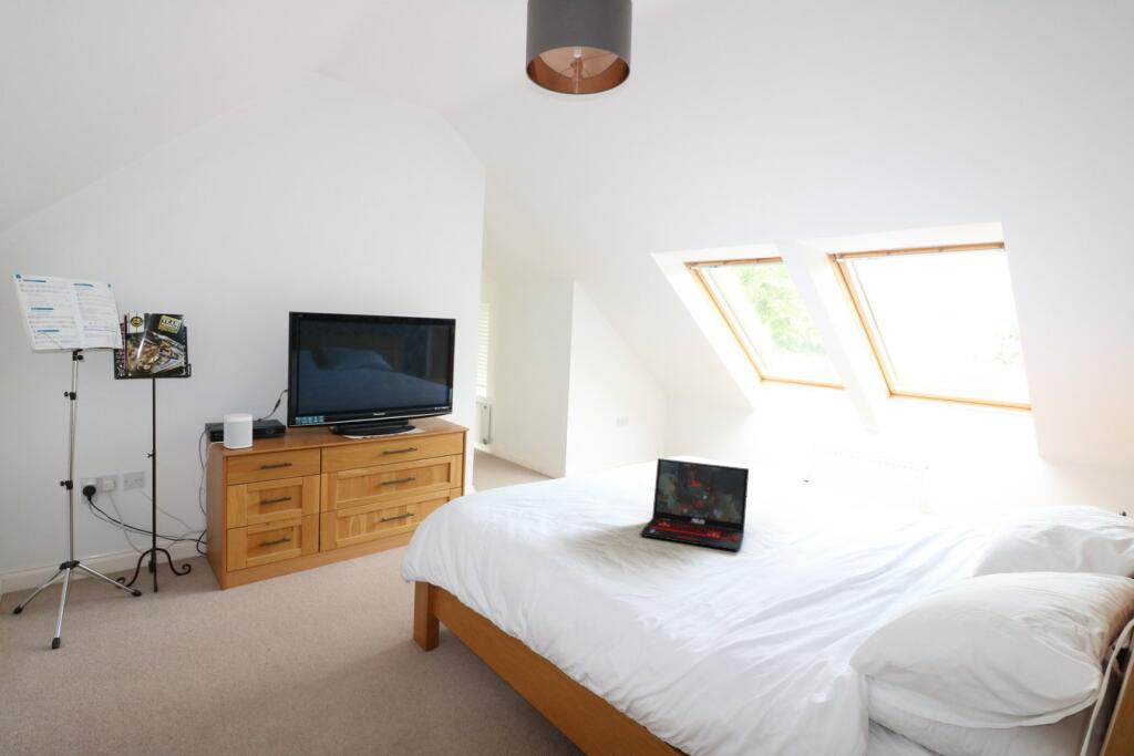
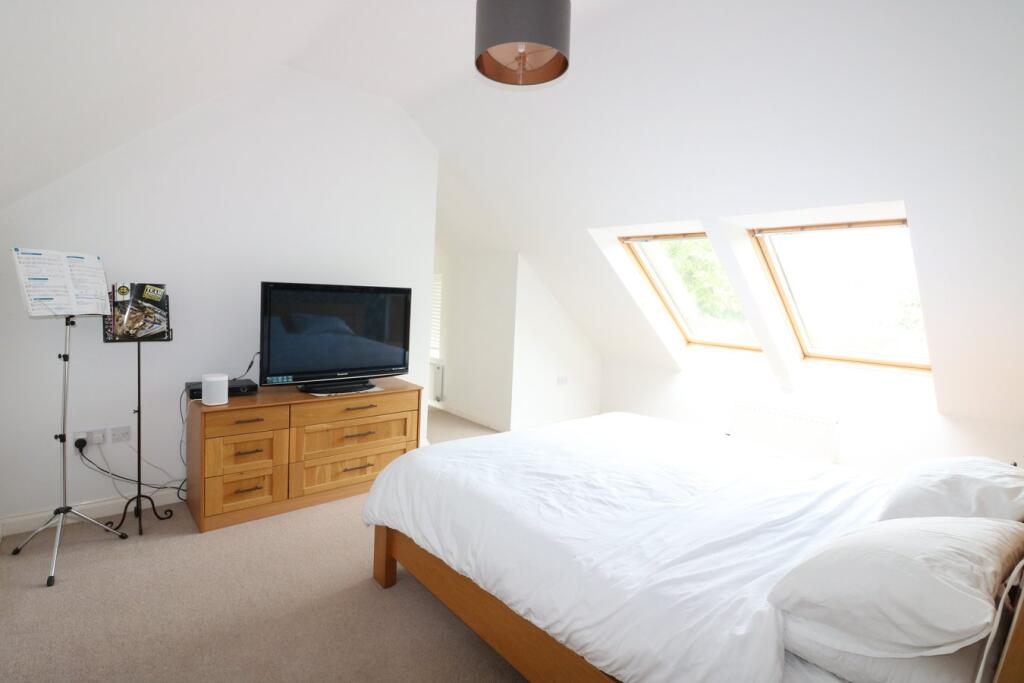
- laptop [639,457,750,552]
